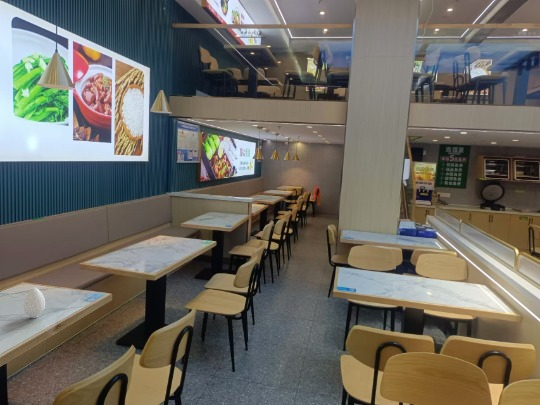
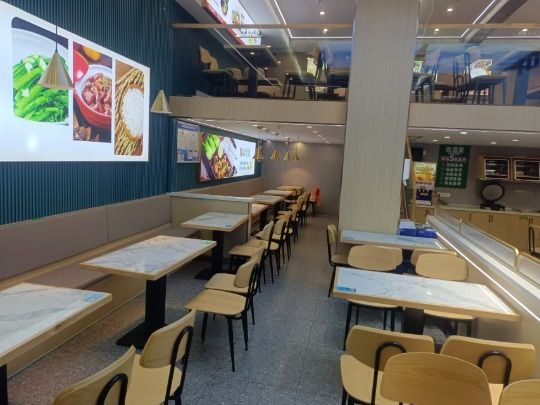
- candle [22,284,46,319]
